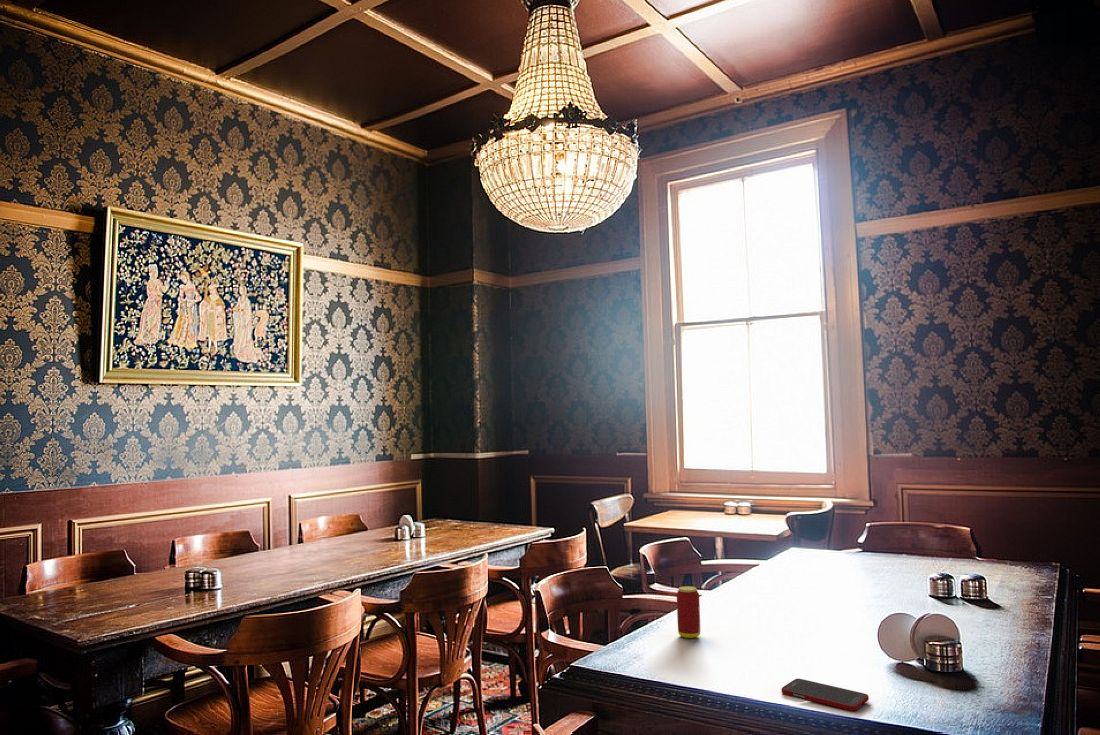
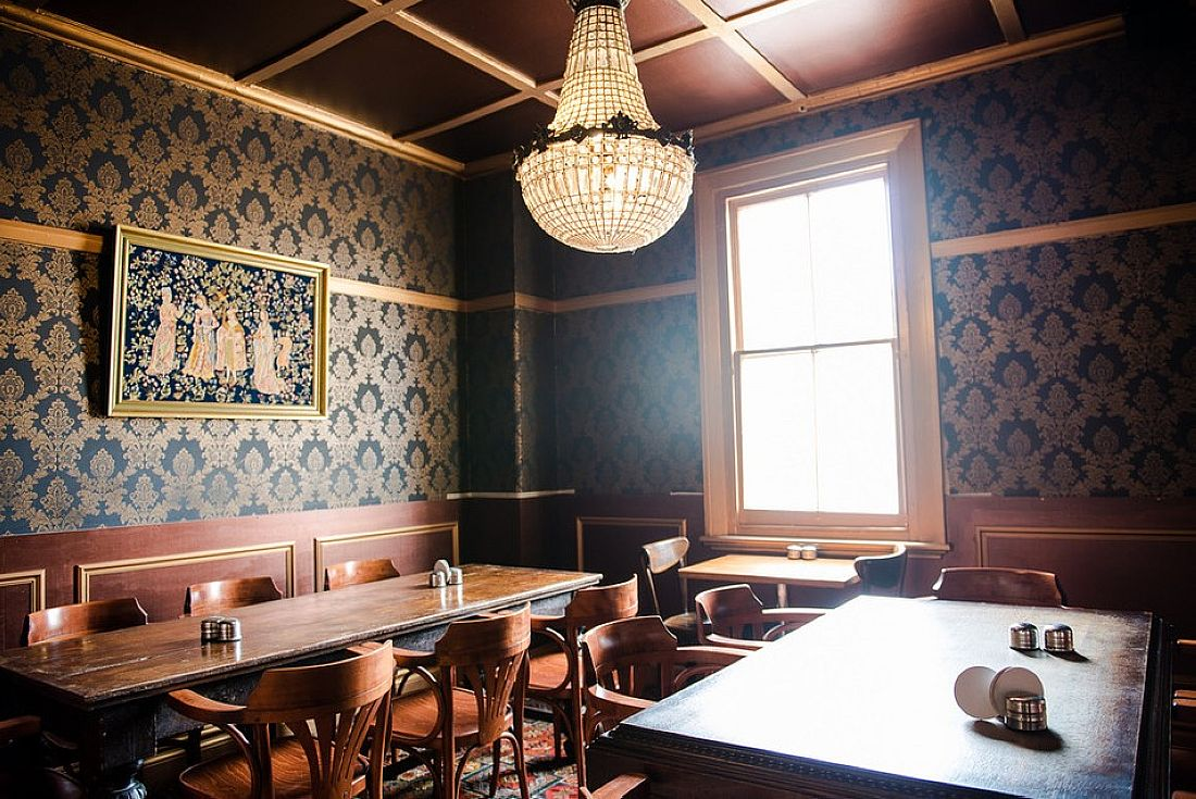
- cell phone [781,678,870,712]
- beverage can [676,585,701,639]
